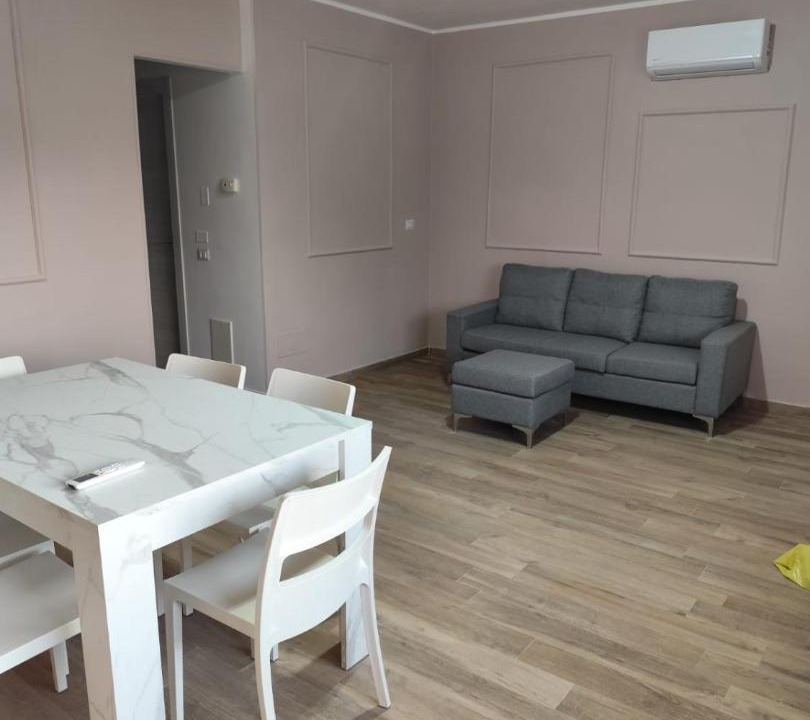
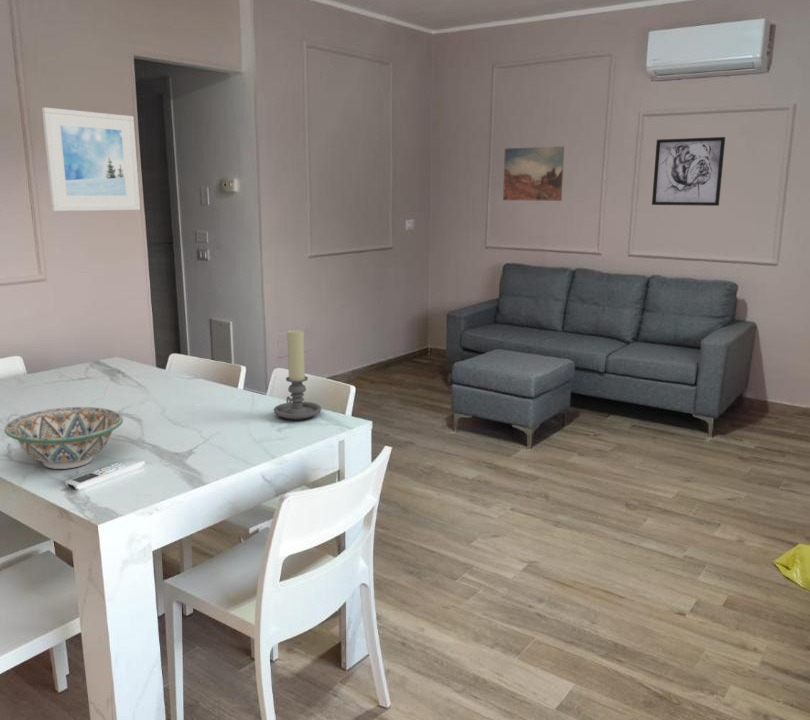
+ candle holder [273,328,323,421]
+ wall art [502,145,565,202]
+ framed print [41,106,141,212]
+ wall art [651,136,726,207]
+ decorative bowl [4,406,124,470]
